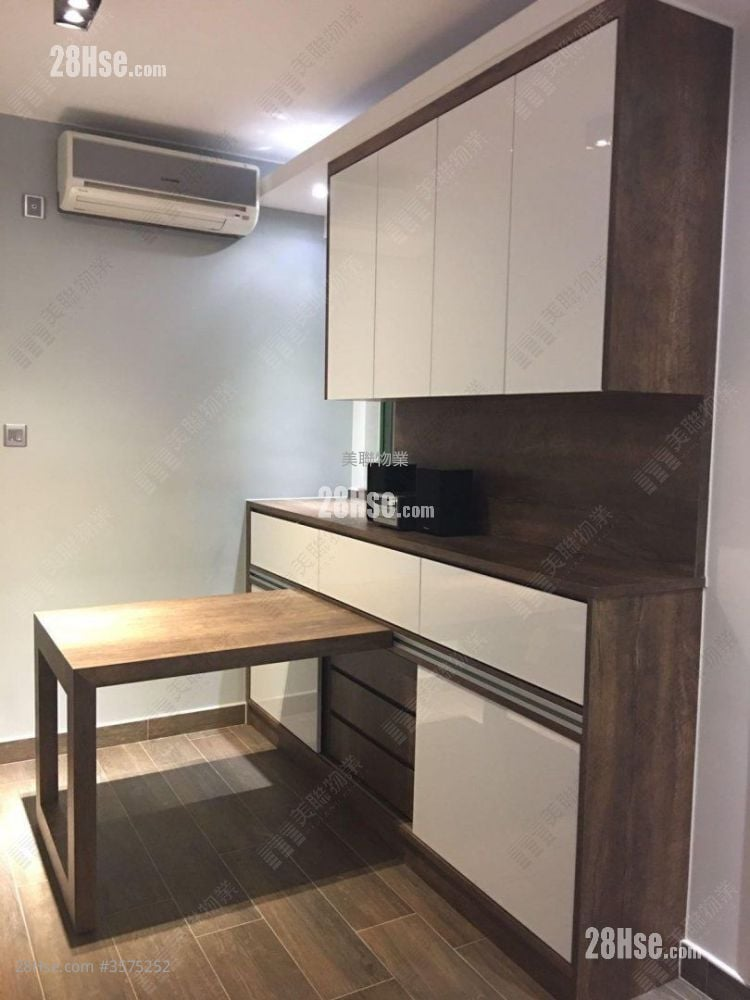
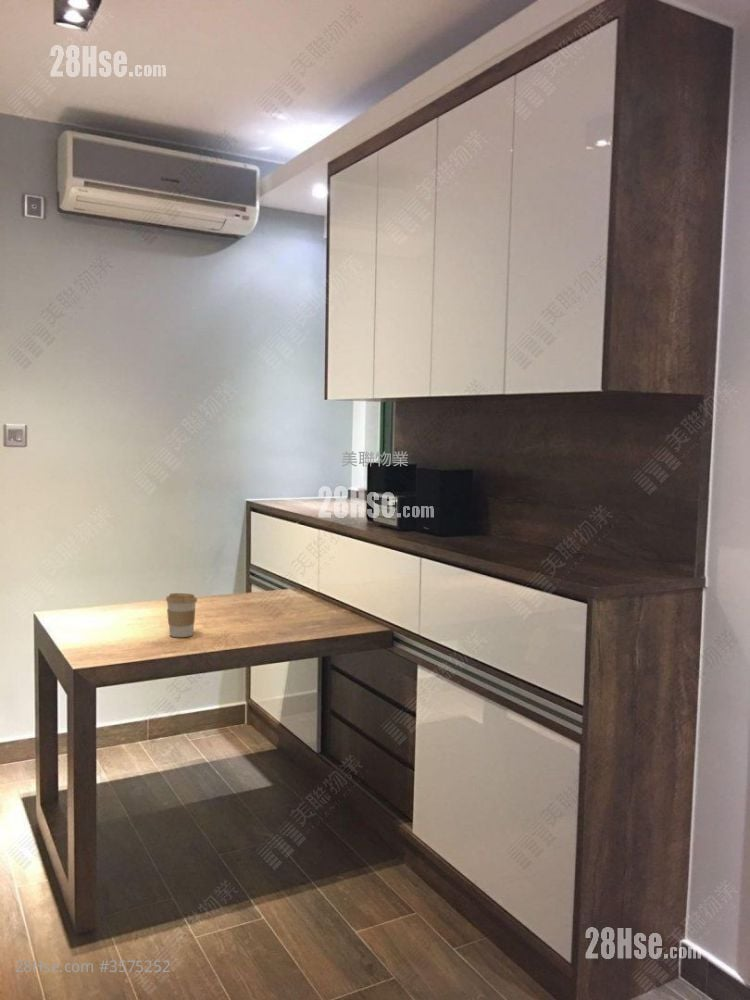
+ coffee cup [165,592,198,638]
